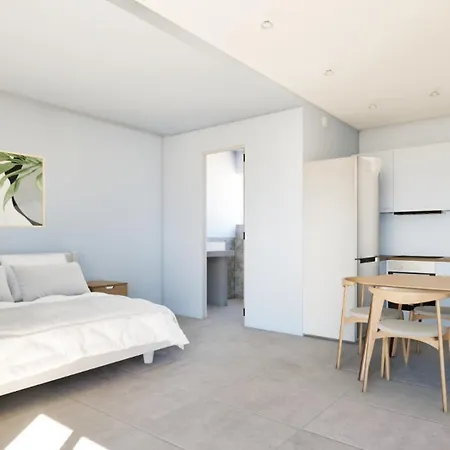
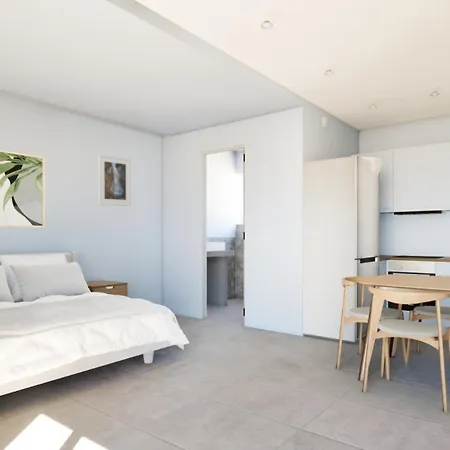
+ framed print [97,154,132,207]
